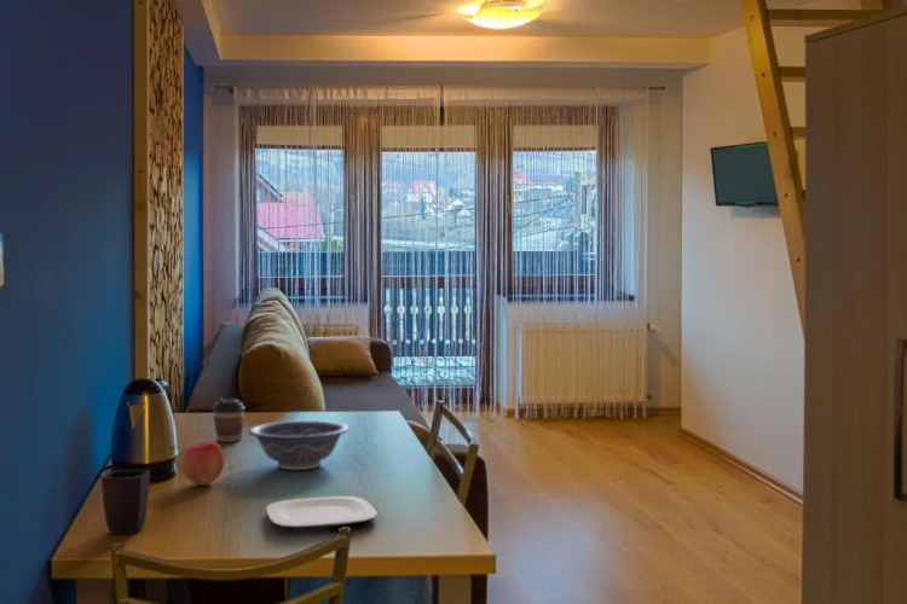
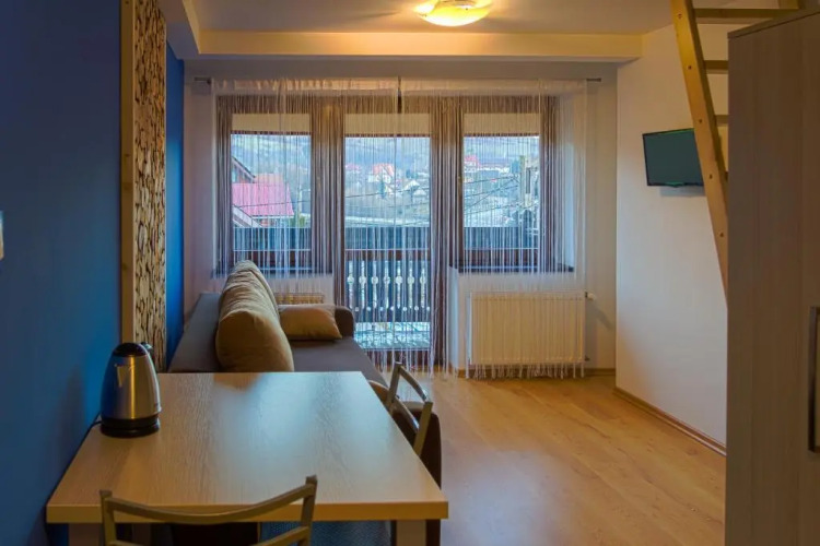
- mug [100,469,151,535]
- decorative bowl [248,419,349,471]
- coffee cup [212,396,247,443]
- plate [265,495,379,529]
- apple [179,440,225,487]
